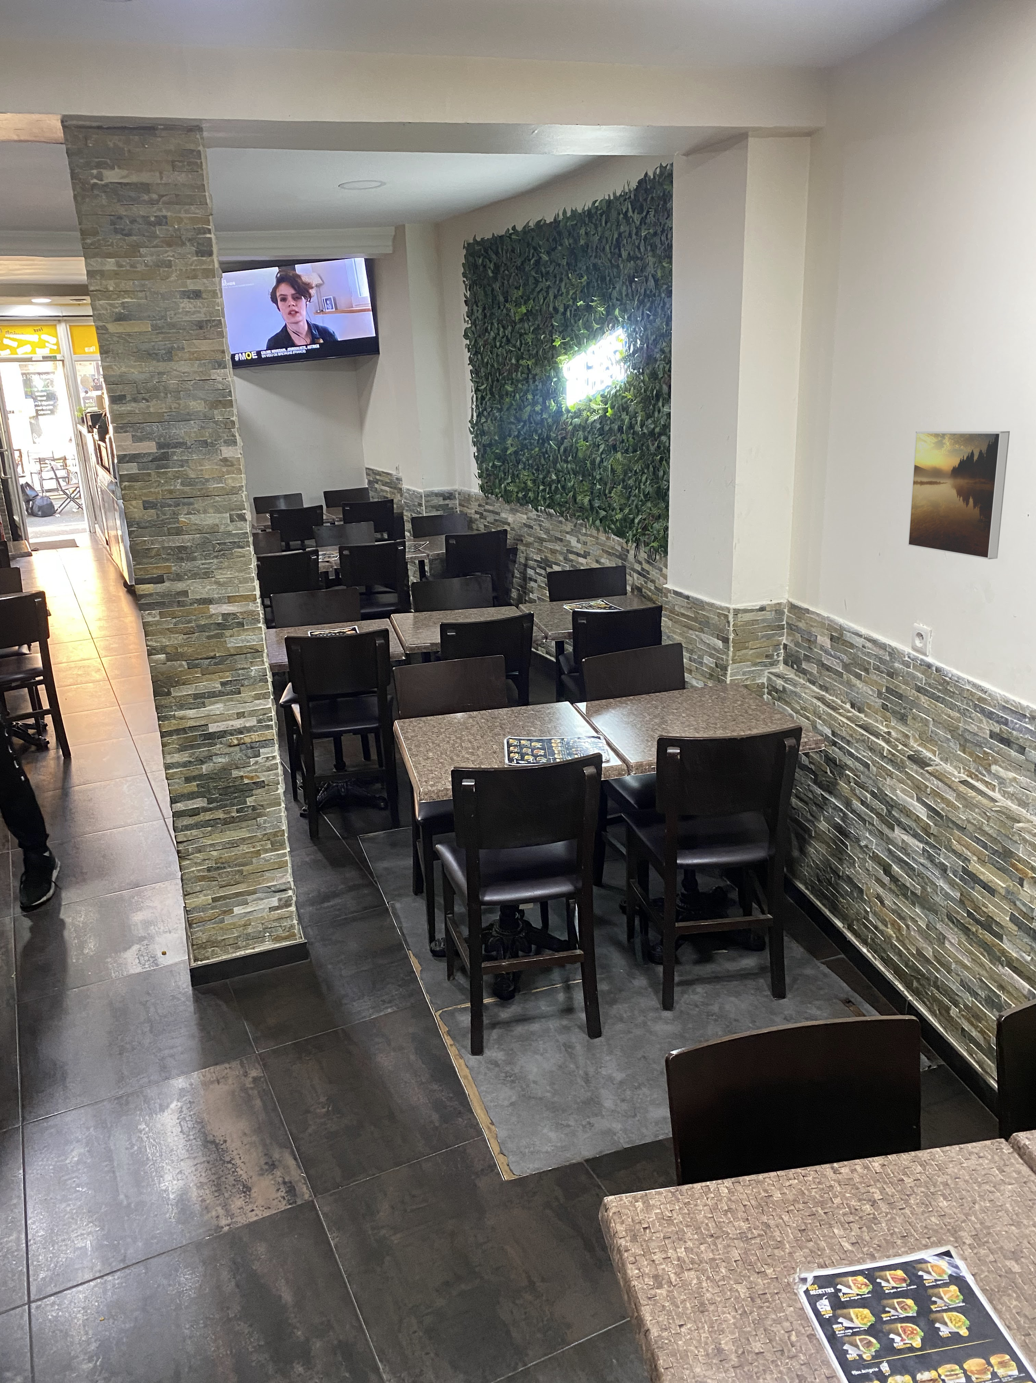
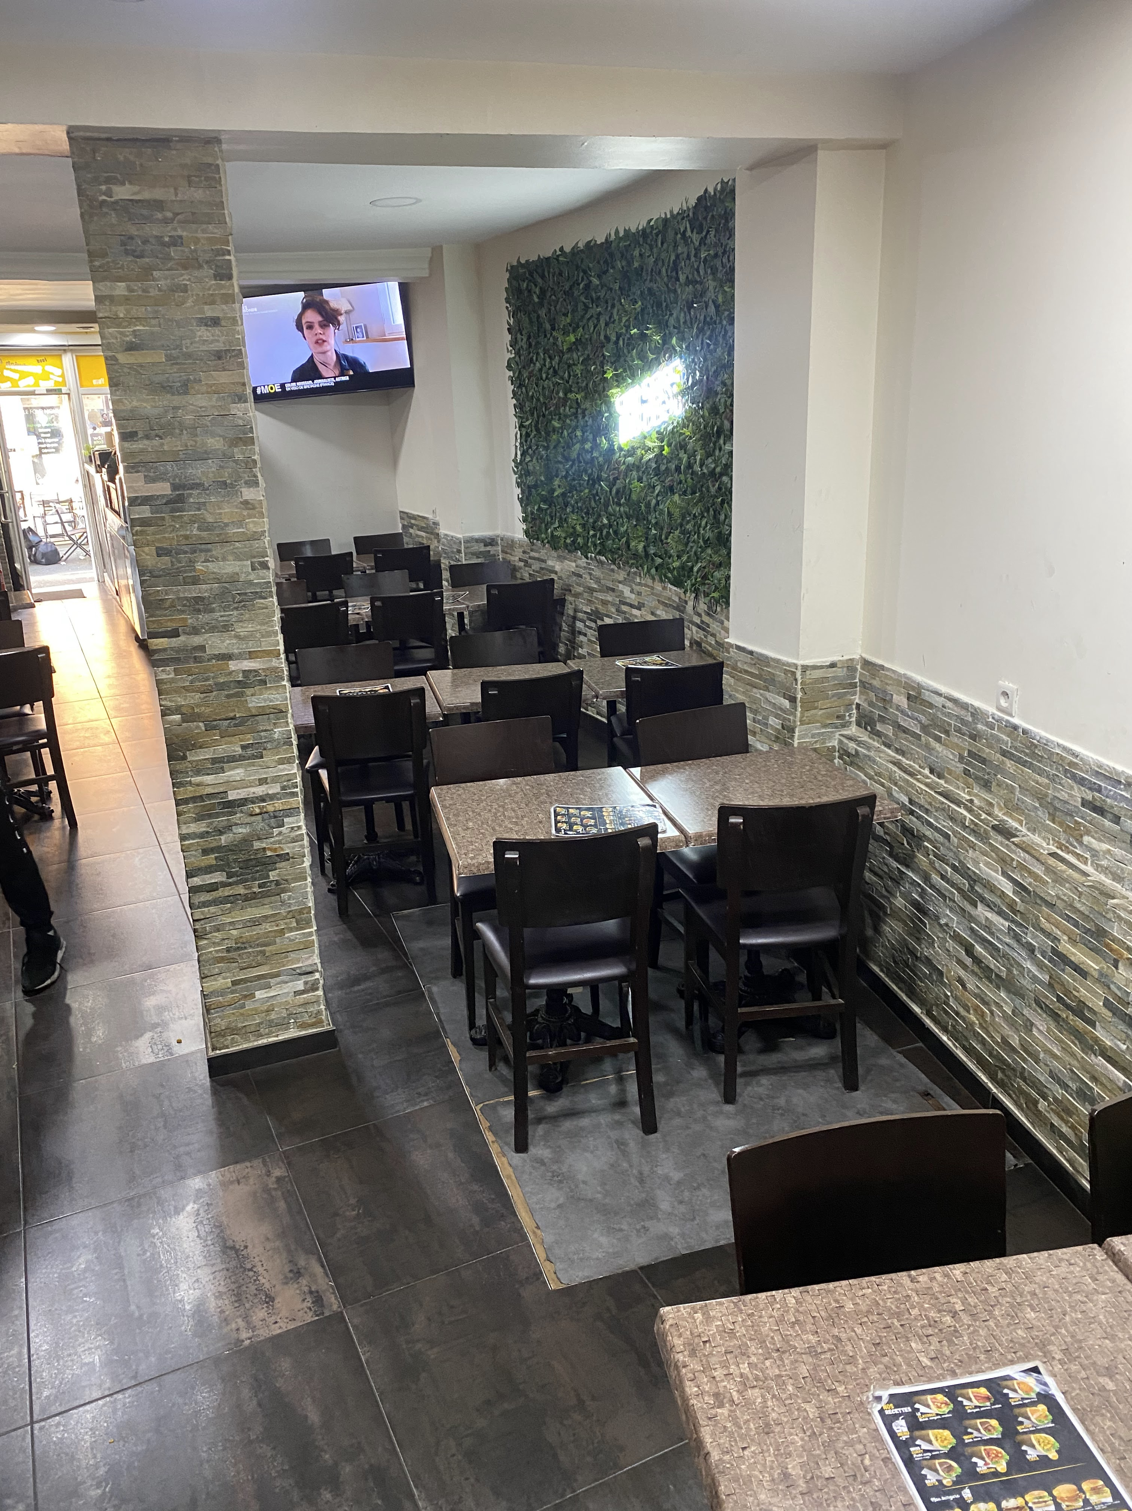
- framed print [908,431,1010,560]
